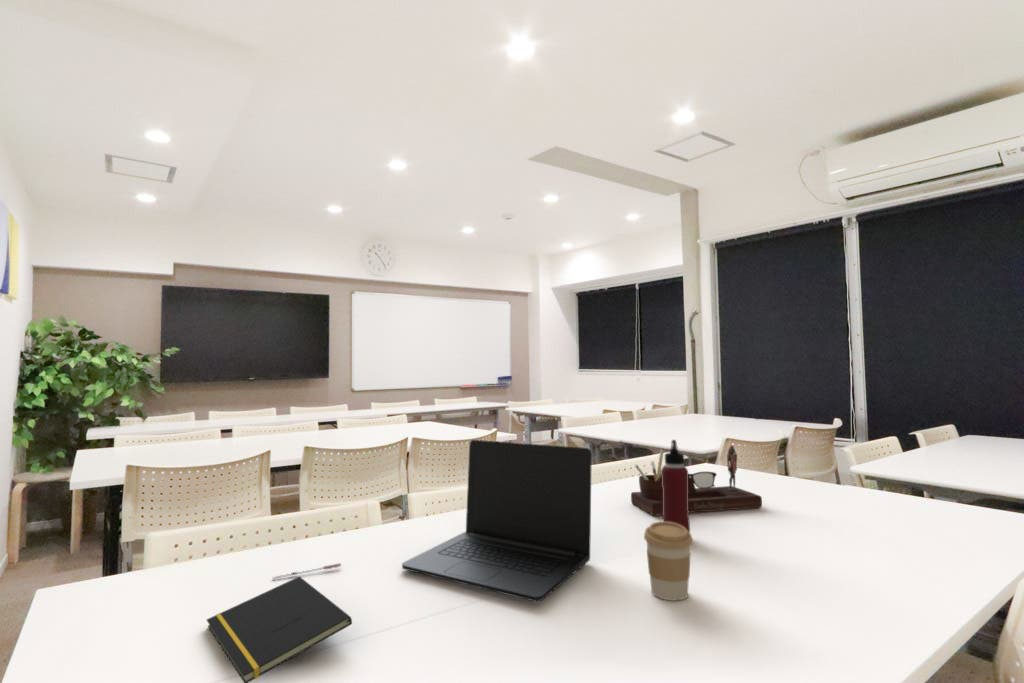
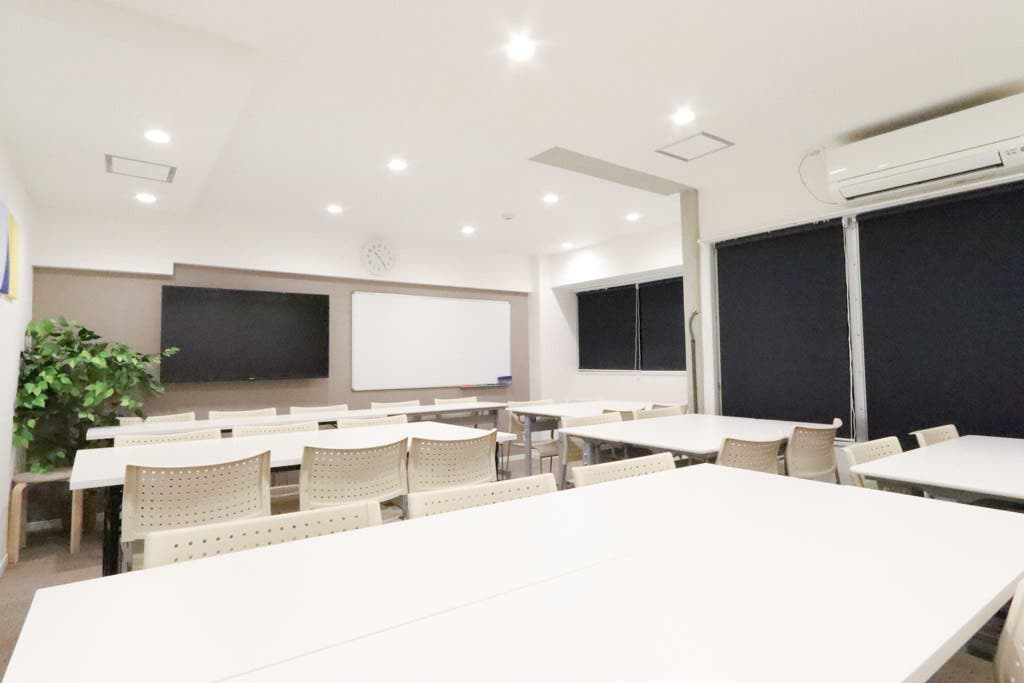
- notepad [206,575,353,683]
- pen [272,562,342,580]
- coffee cup [643,521,694,601]
- water bottle [661,439,691,533]
- laptop [401,439,593,602]
- desk organizer [630,444,763,516]
